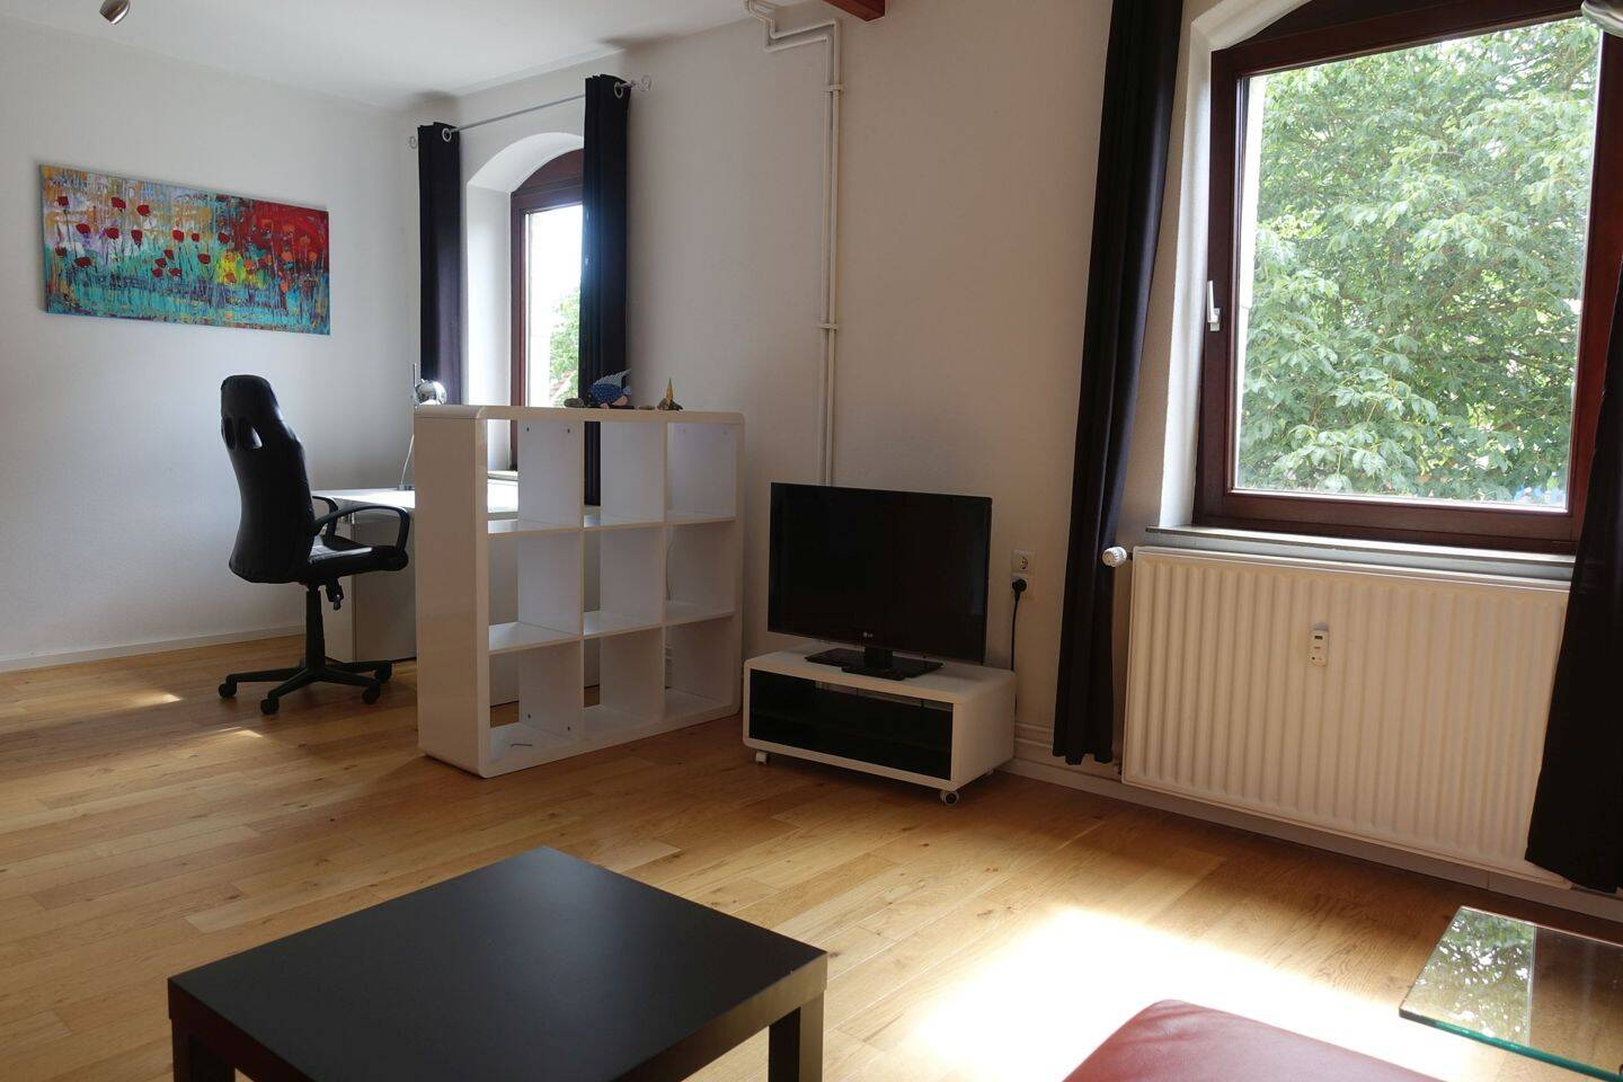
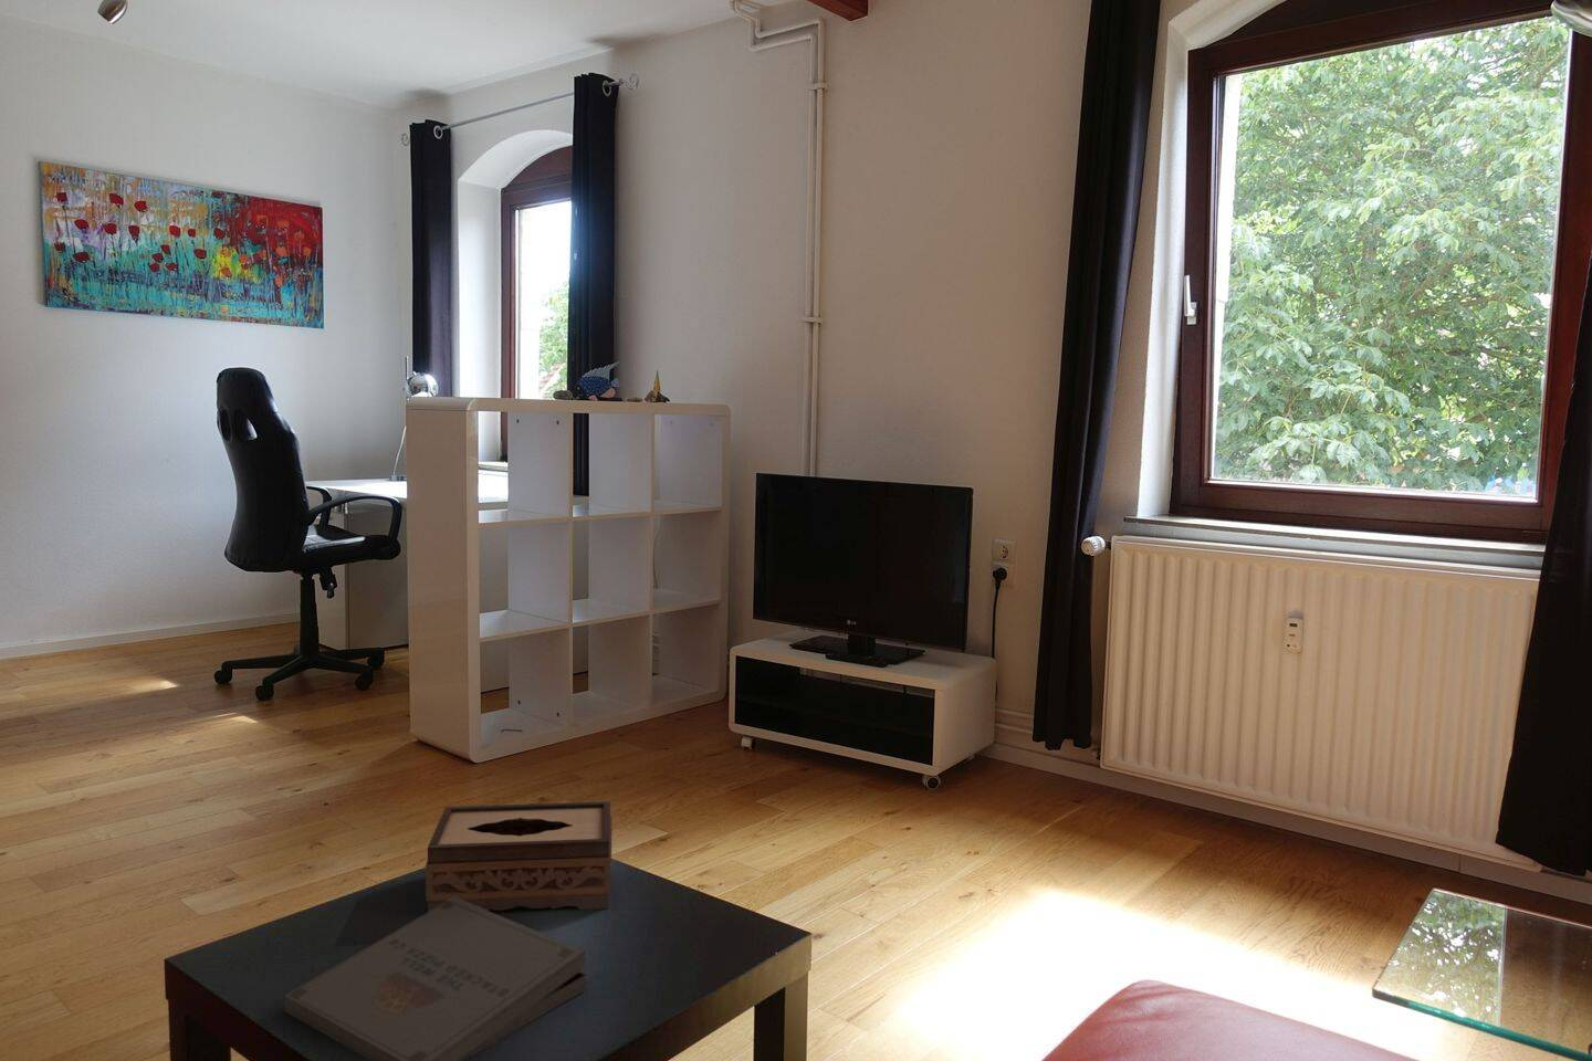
+ pizza box [283,898,588,1061]
+ tissue box [424,800,612,912]
